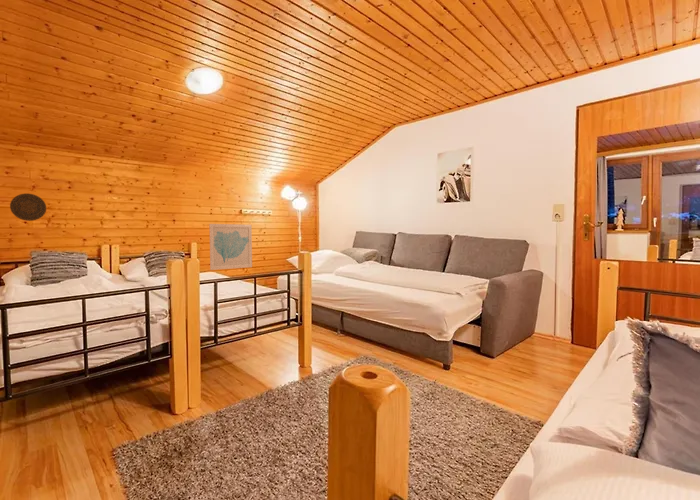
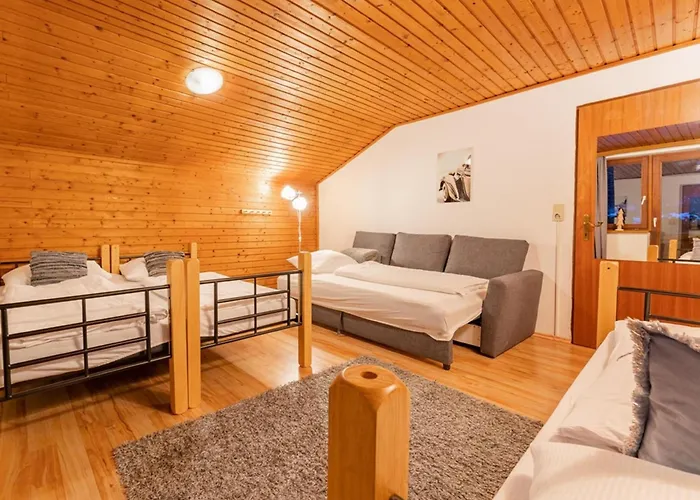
- decorative plate [9,192,47,222]
- wall art [208,223,253,271]
